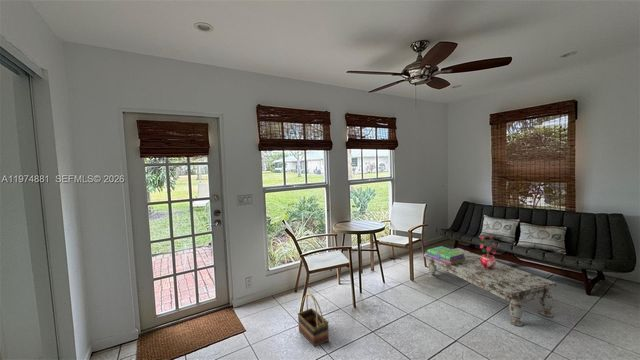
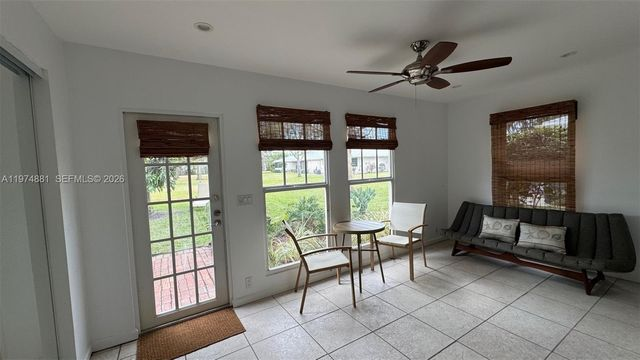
- potted plant [478,234,500,270]
- basket [297,293,330,348]
- coffee table [423,247,557,327]
- stack of books [426,245,466,265]
